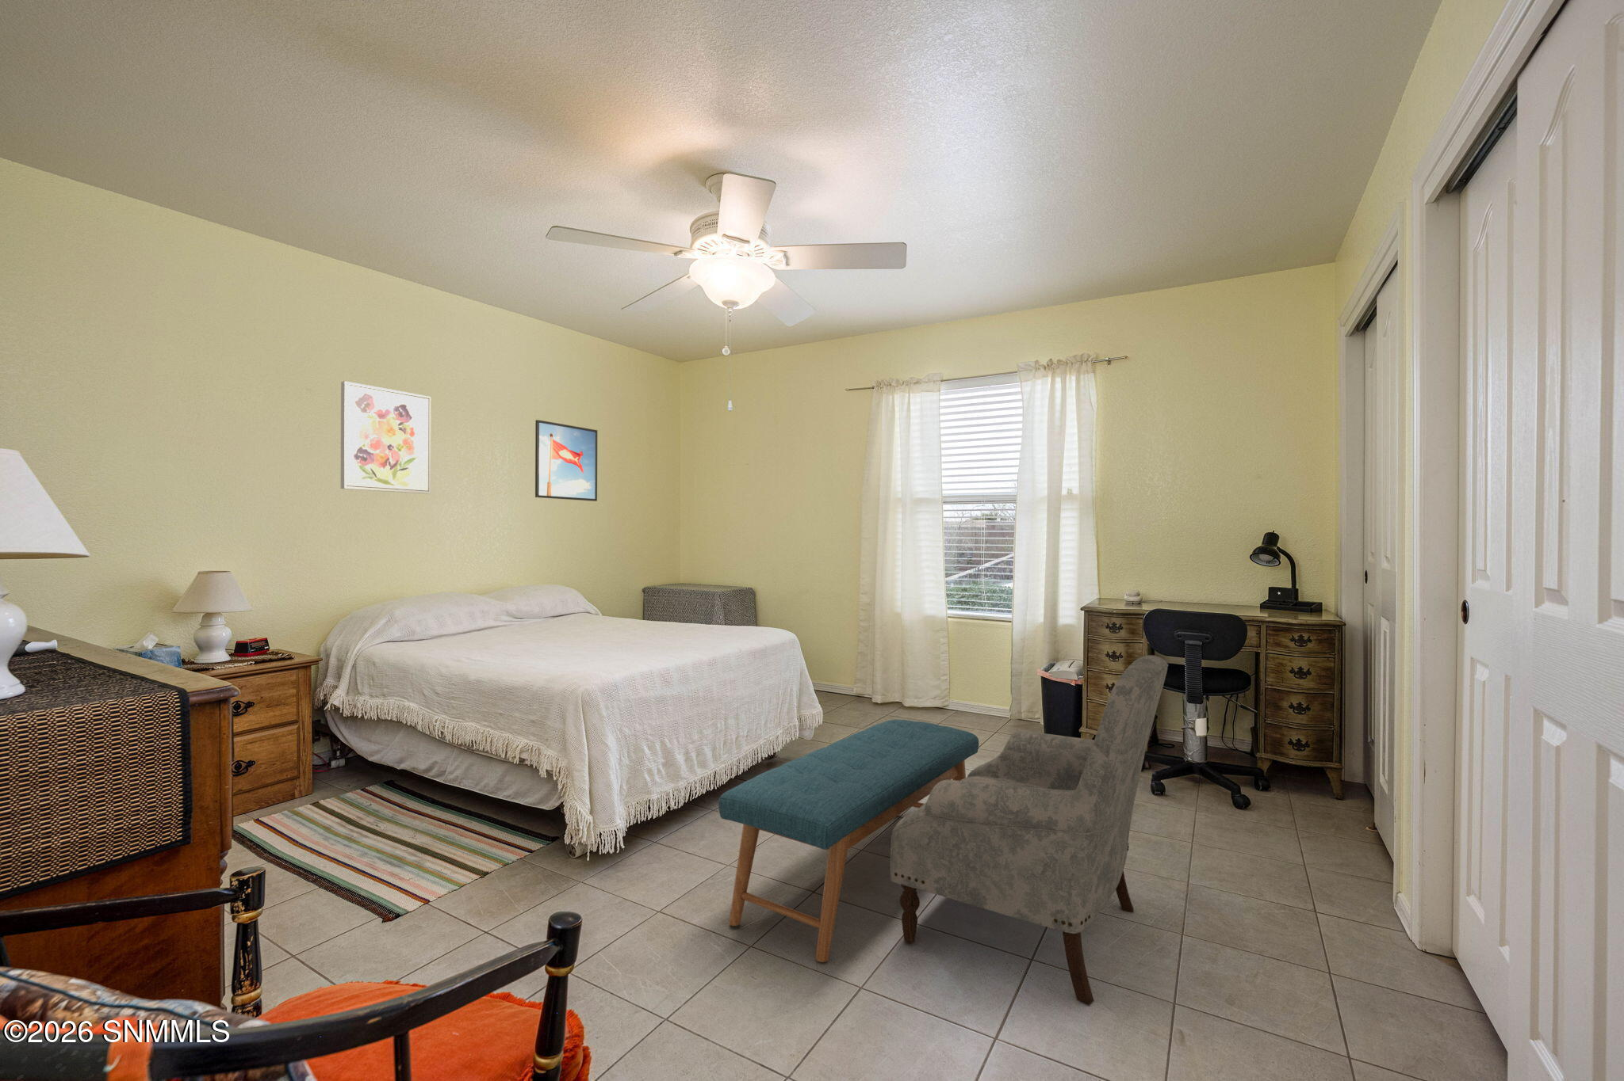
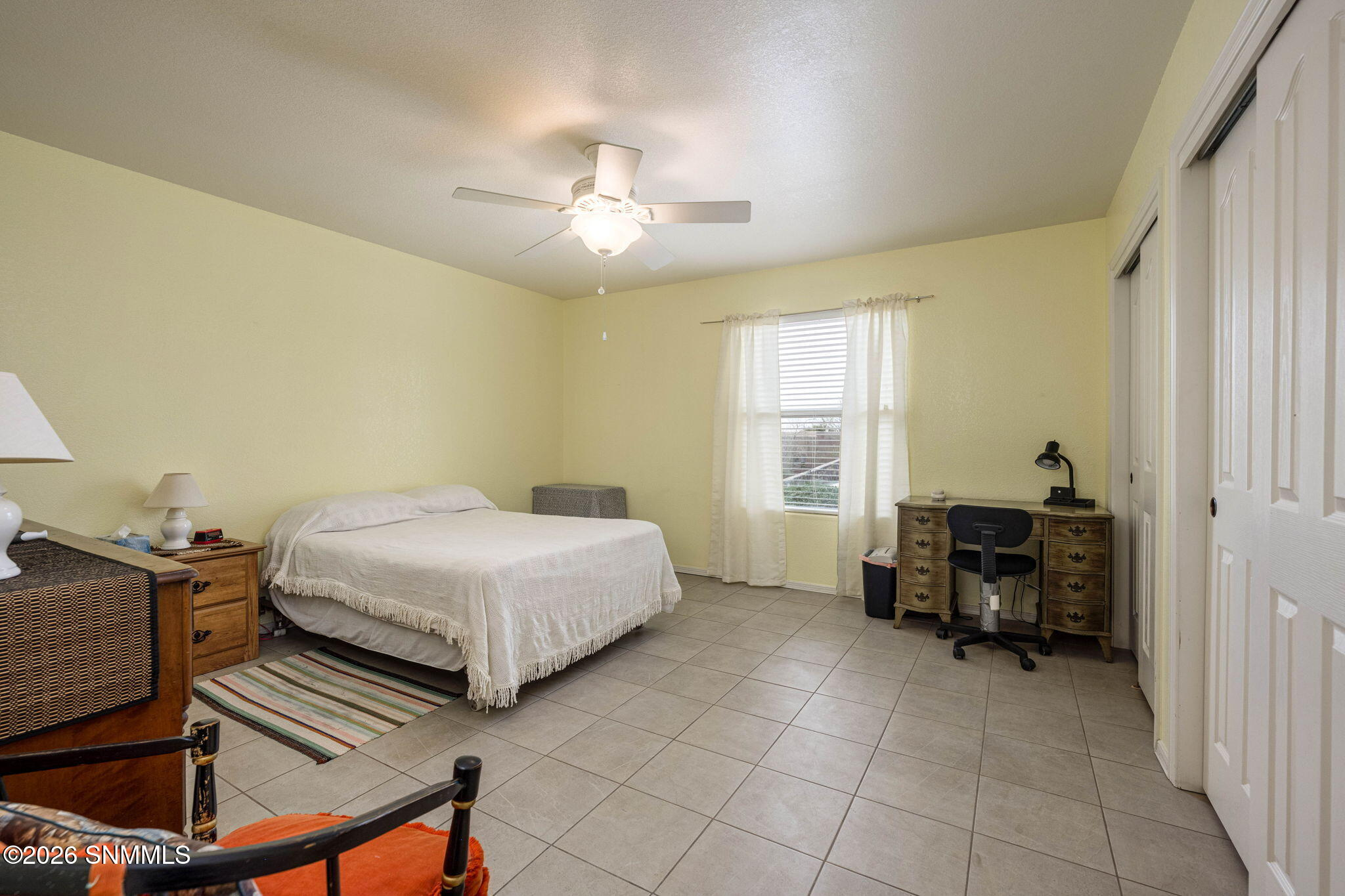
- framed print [535,419,598,502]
- armchair [890,654,1169,1006]
- bench [717,718,979,963]
- wall art [340,380,431,495]
